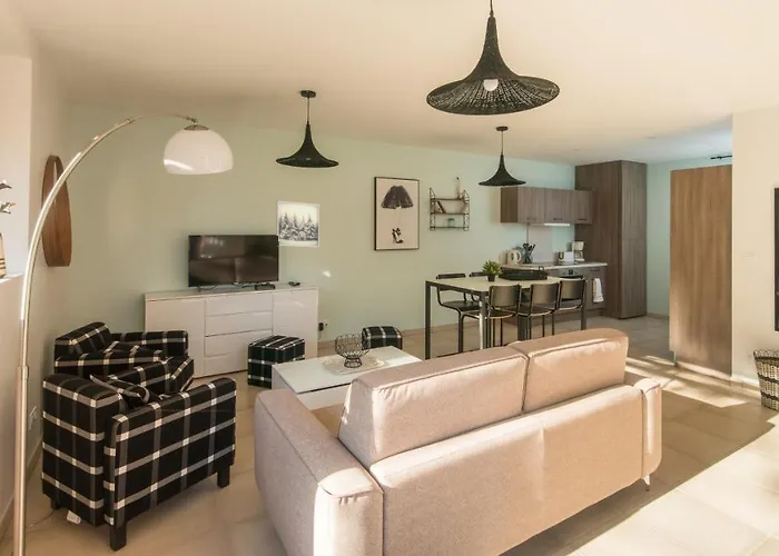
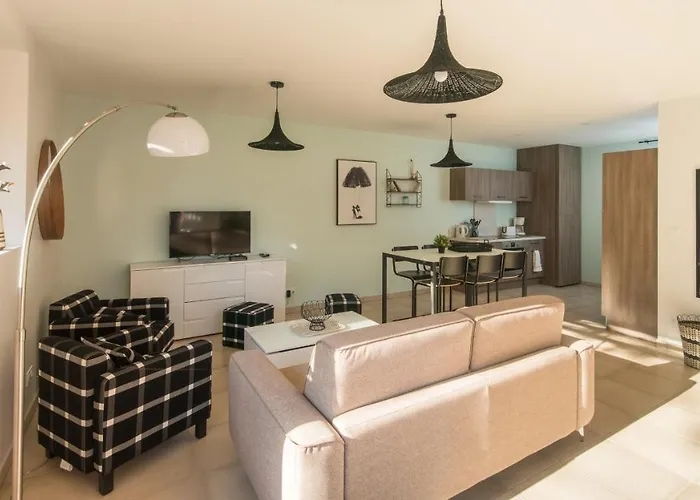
- wall art [275,199,321,249]
